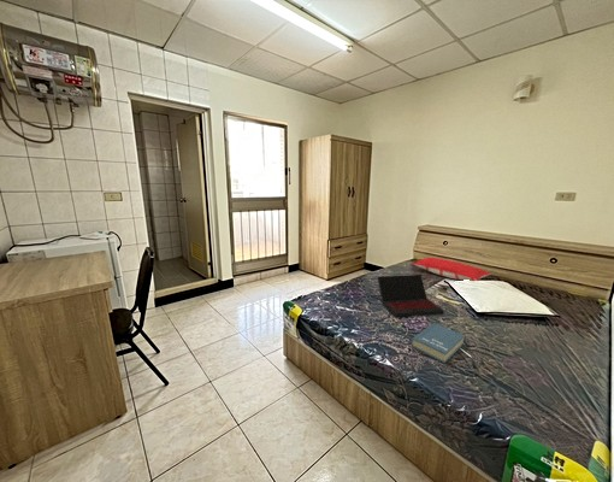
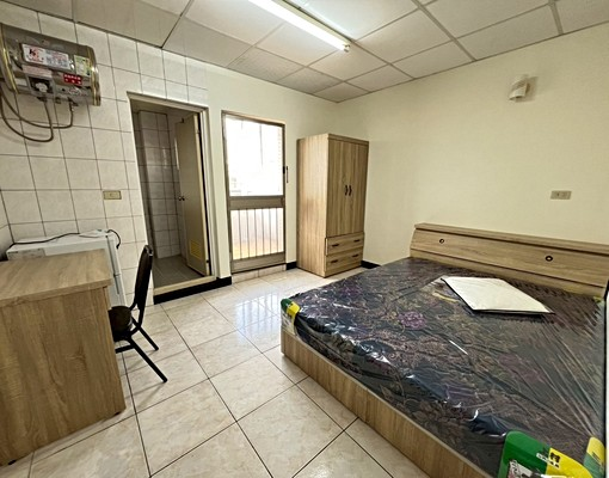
- pillow [412,257,492,282]
- laptop [377,274,445,318]
- book [411,322,466,364]
